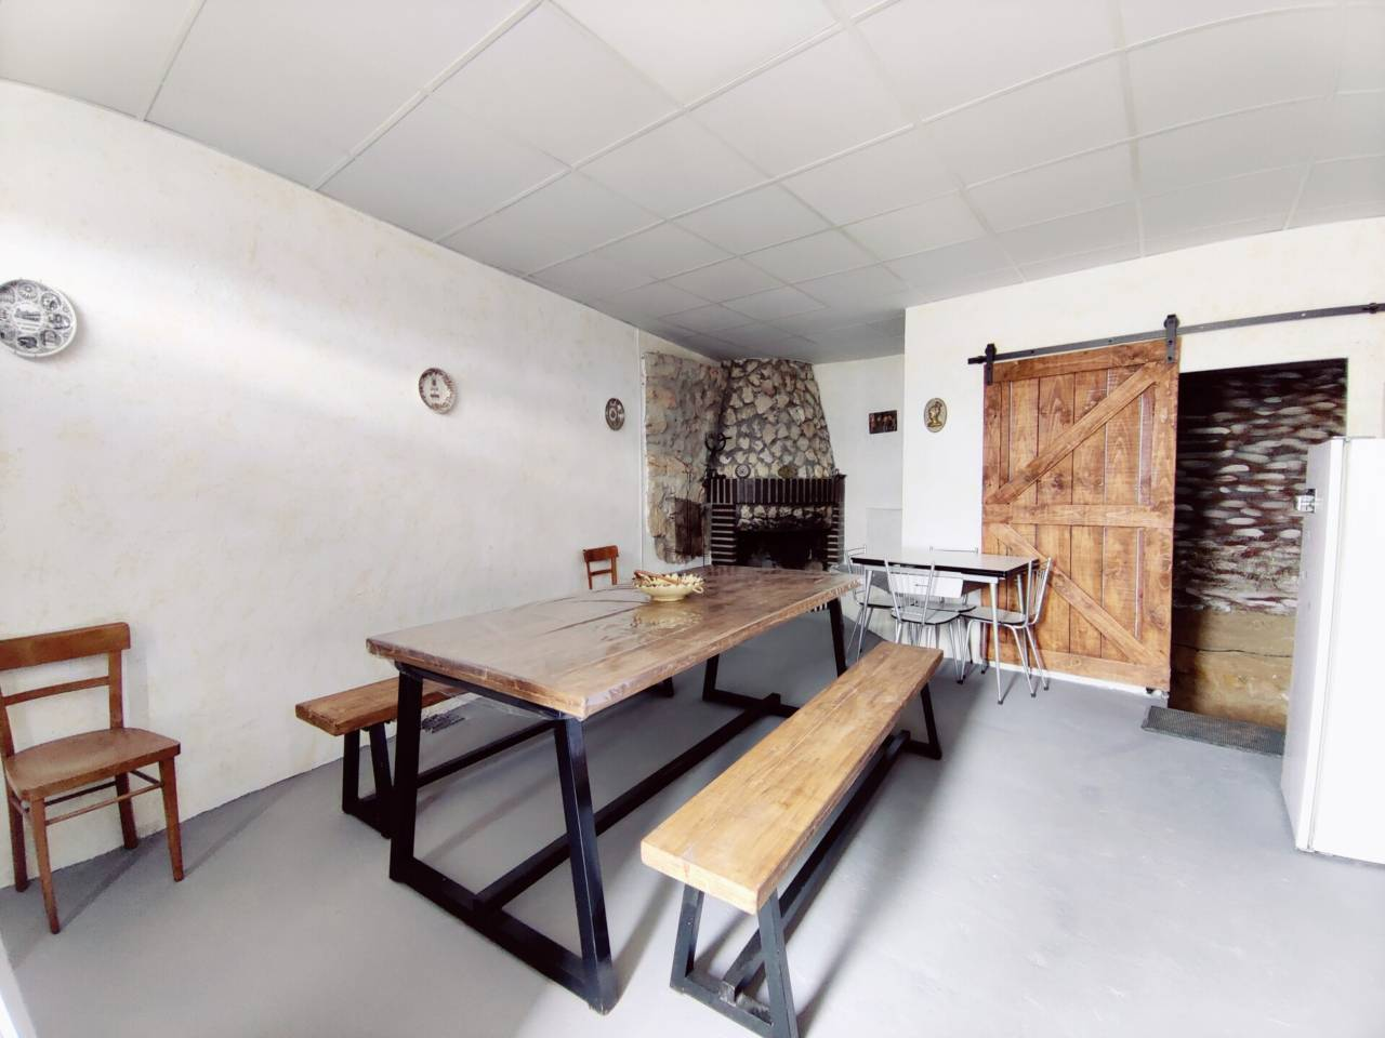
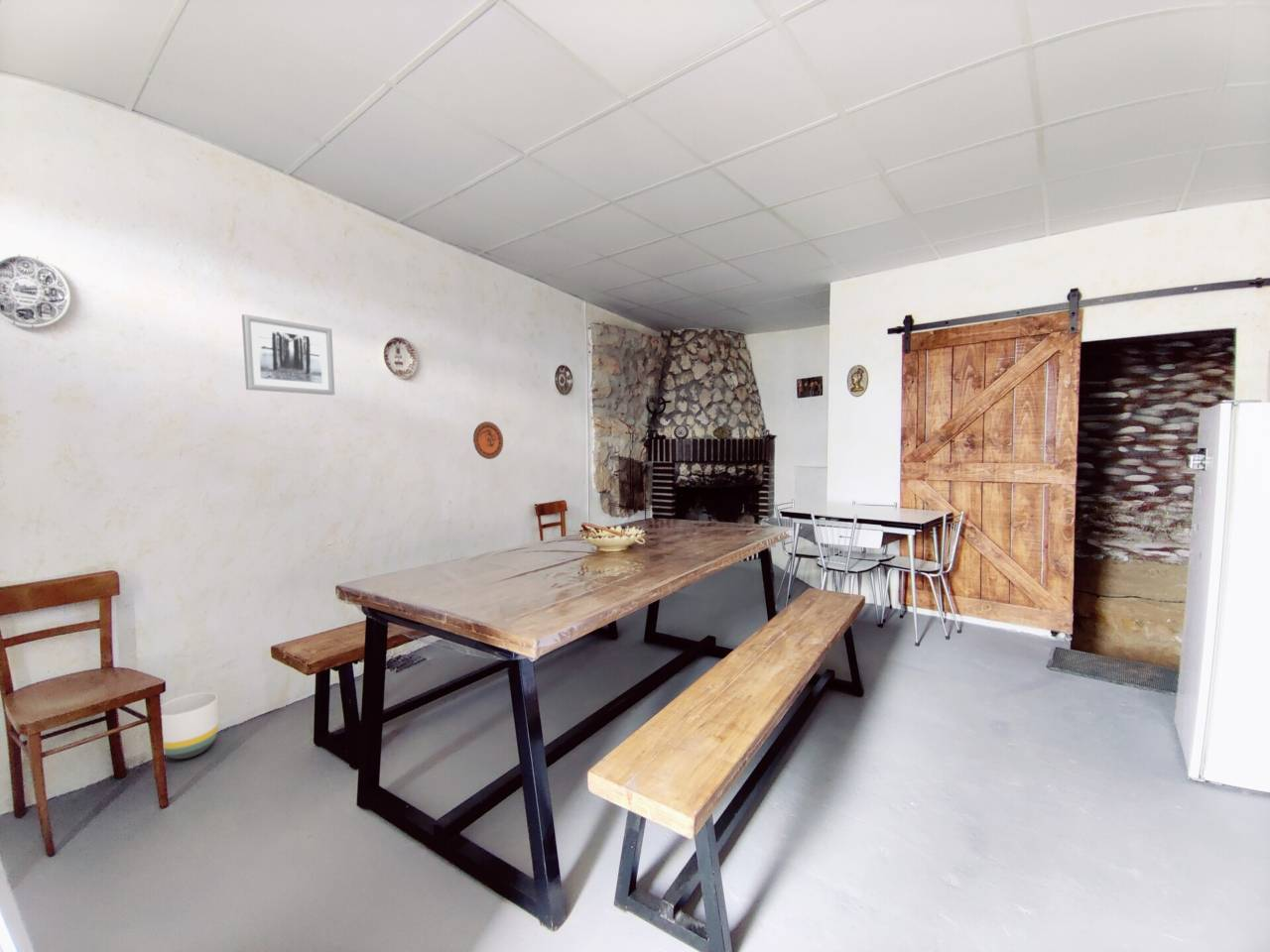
+ planter [161,691,219,760]
+ decorative plate [472,420,504,460]
+ wall art [241,313,335,396]
